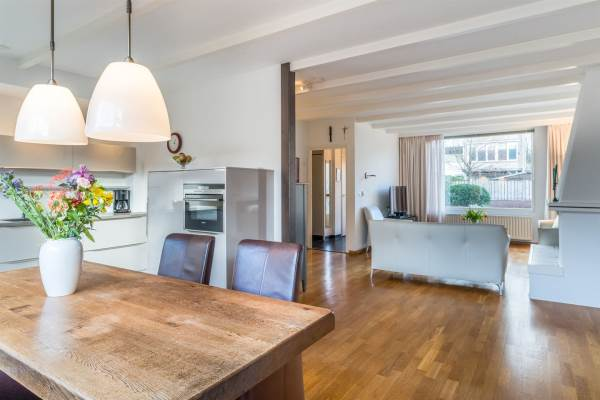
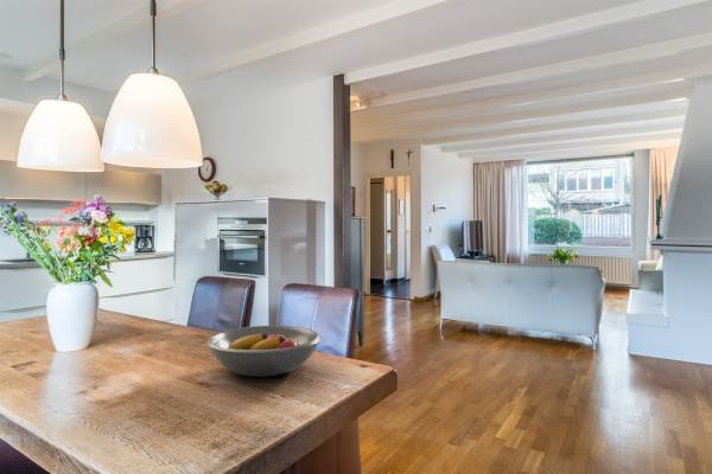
+ fruit bowl [205,325,322,378]
